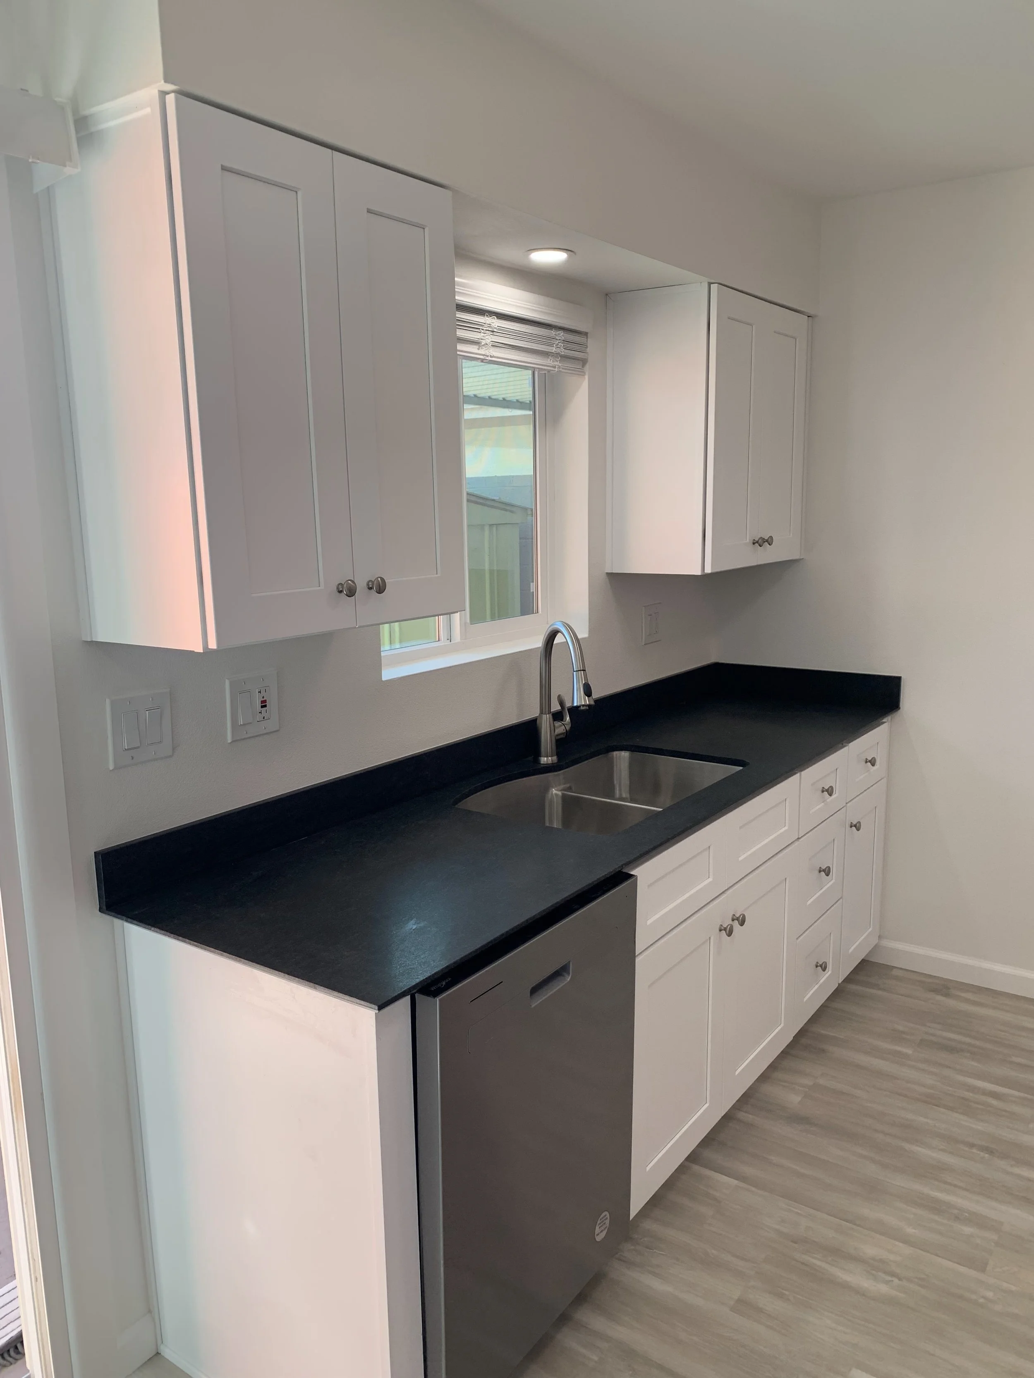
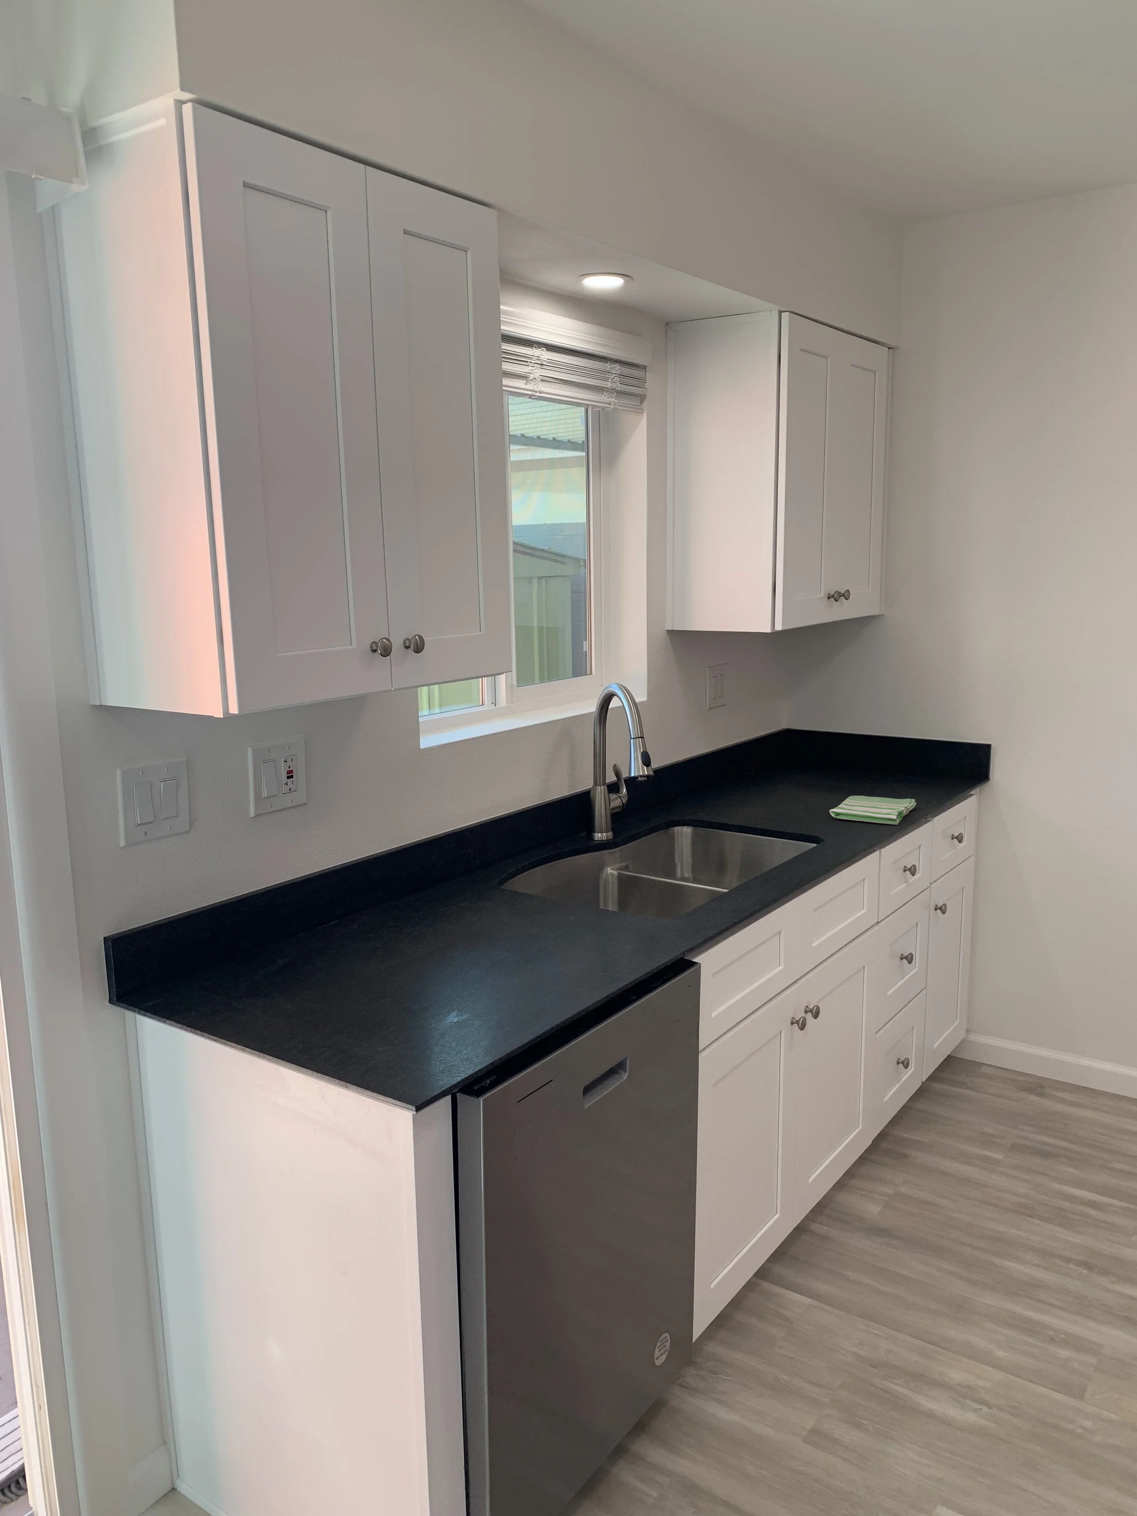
+ dish towel [829,796,917,825]
